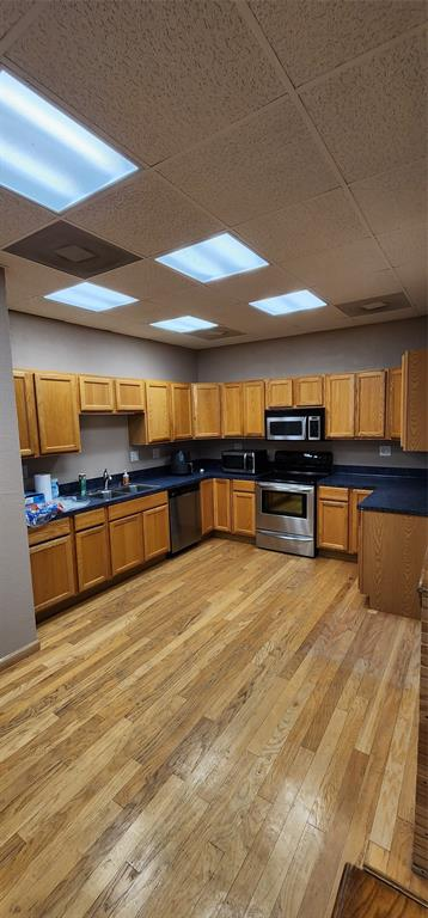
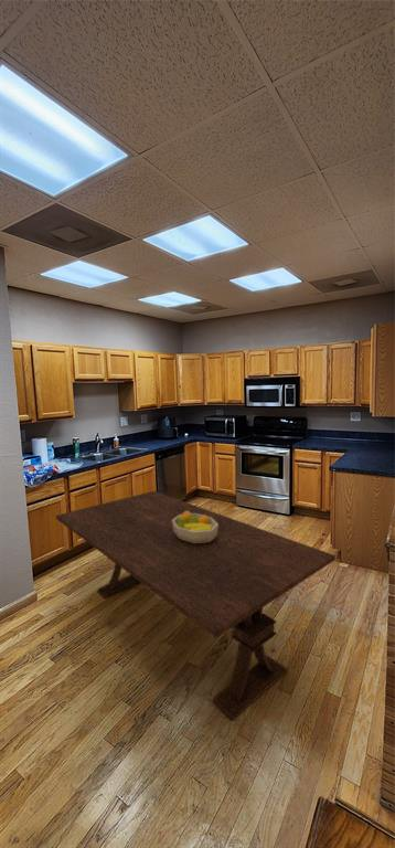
+ fruit bowl [172,511,218,543]
+ dining table [55,490,337,722]
